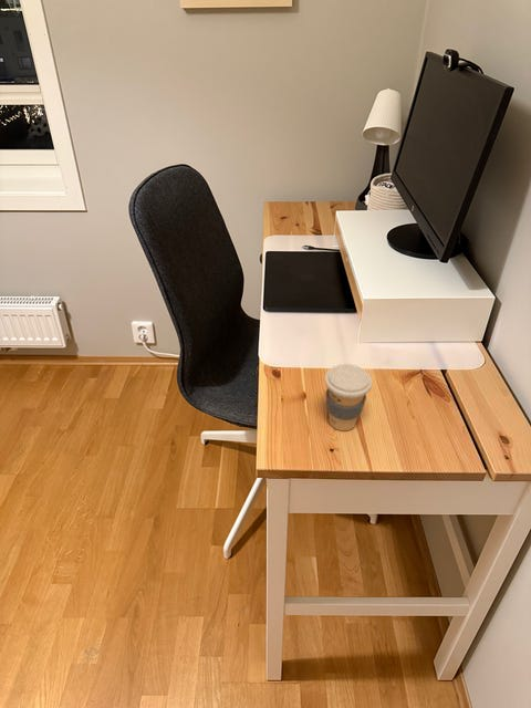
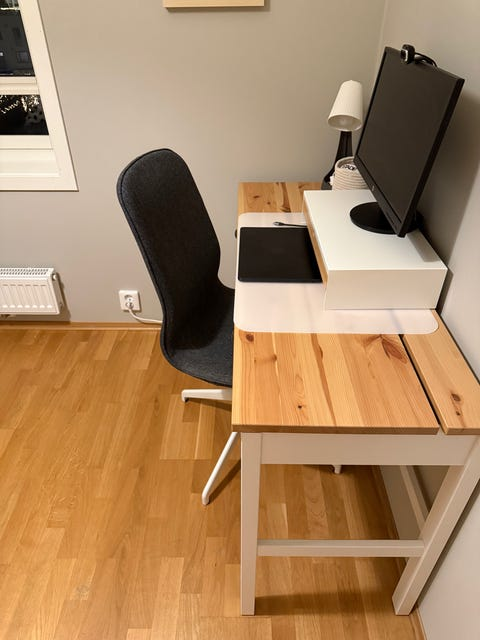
- coffee cup [324,363,373,431]
